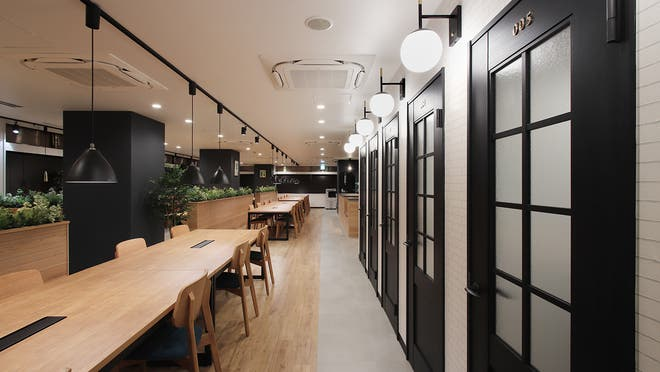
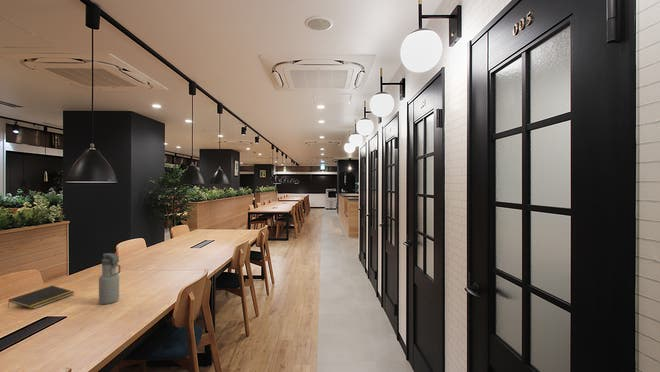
+ notepad [7,285,75,310]
+ water bottle [98,252,121,305]
